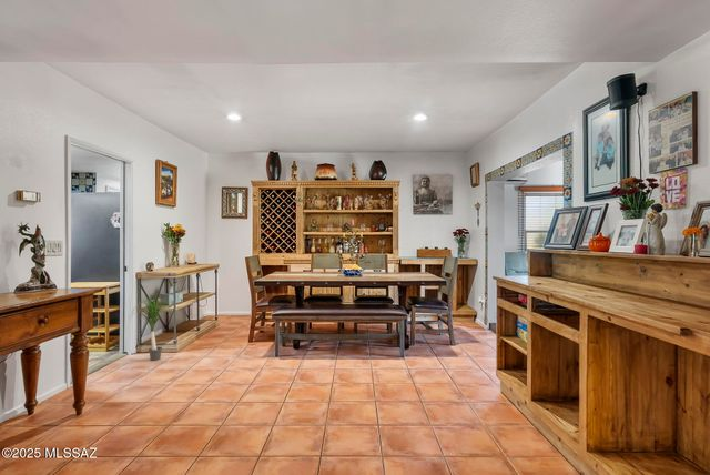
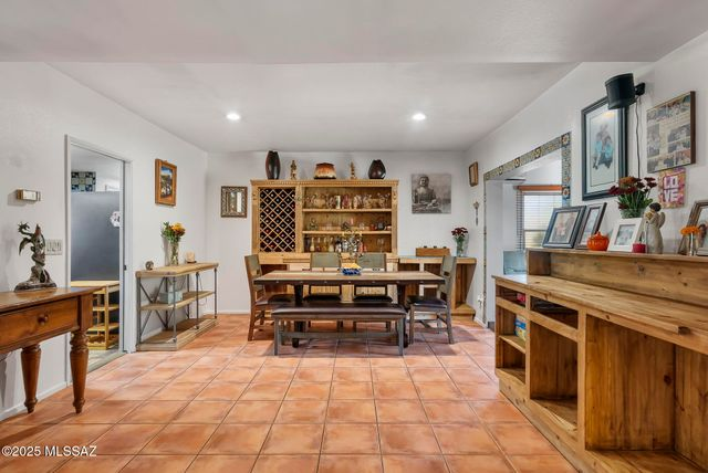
- potted plant [129,290,179,362]
